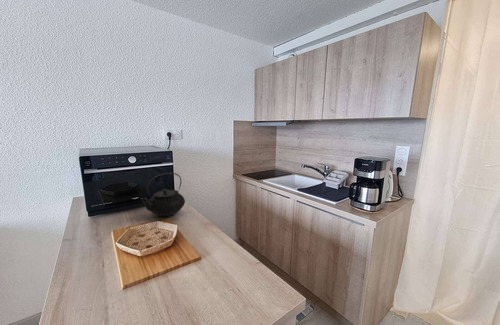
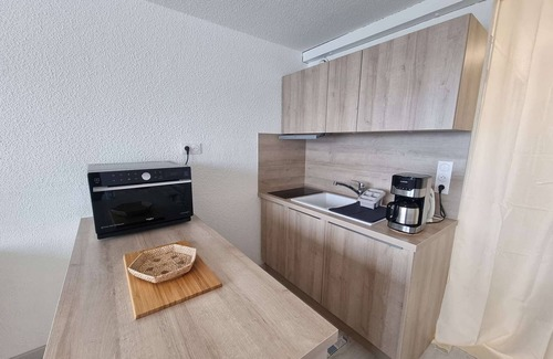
- teapot [139,172,186,217]
